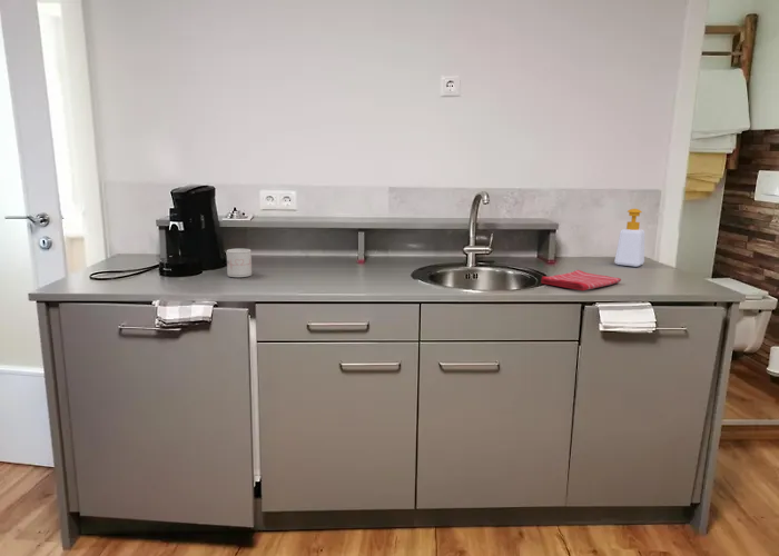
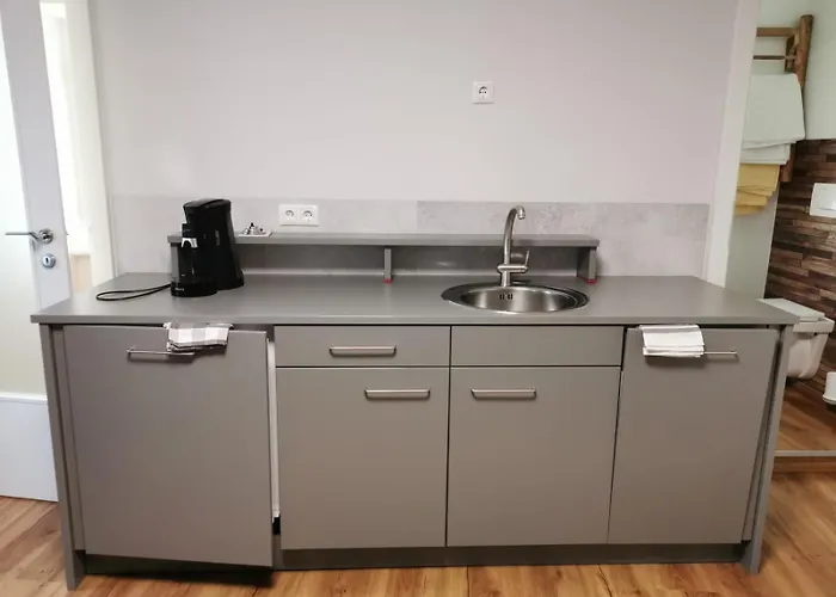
- soap bottle [613,208,645,268]
- mug [226,248,253,278]
- dish towel [540,269,622,292]
